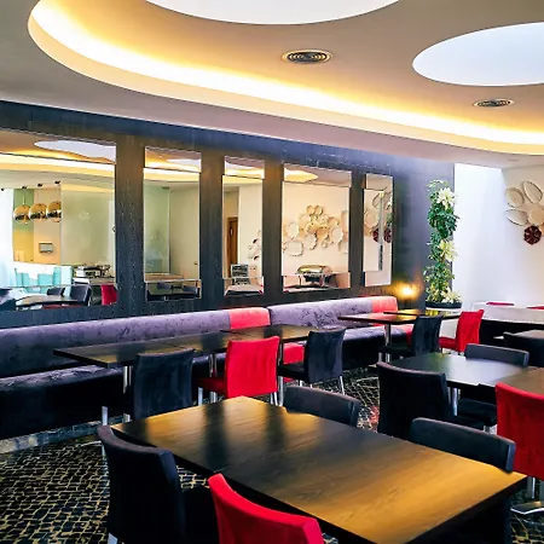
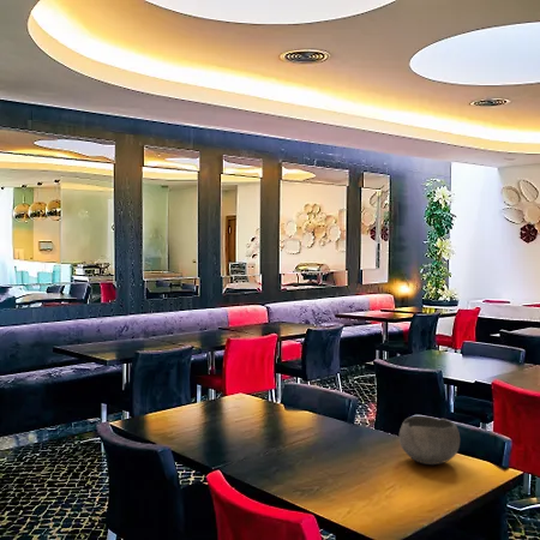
+ bowl [398,415,461,466]
